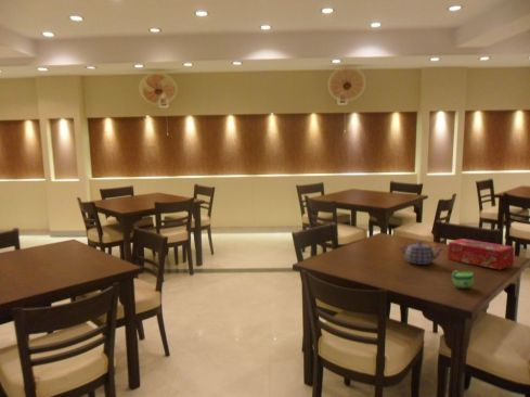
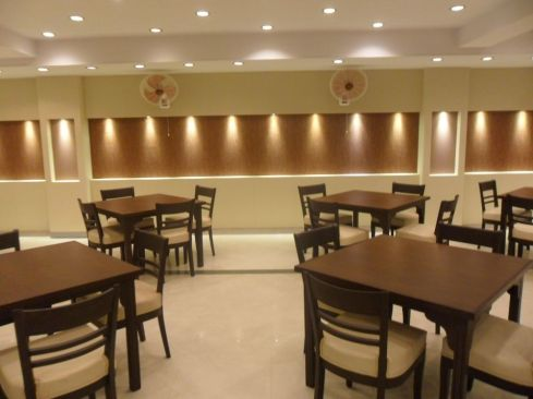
- cup [451,270,475,290]
- teapot [399,240,444,266]
- tissue box [447,238,515,271]
